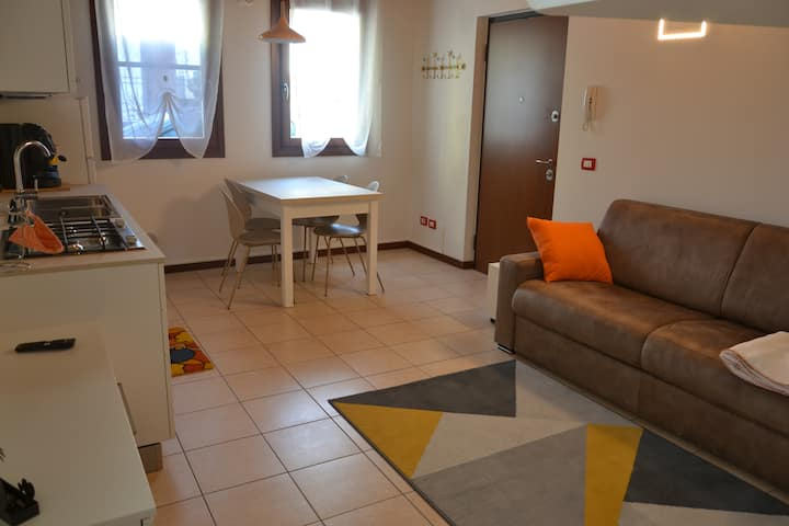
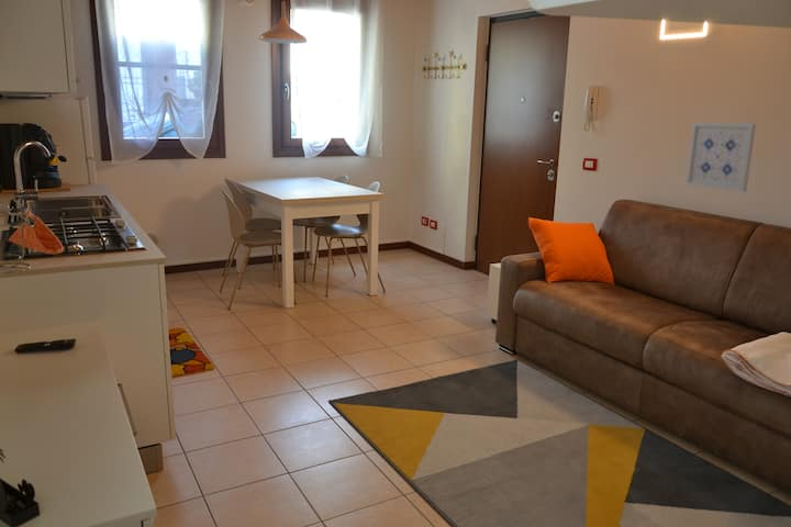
+ wall art [684,121,757,193]
